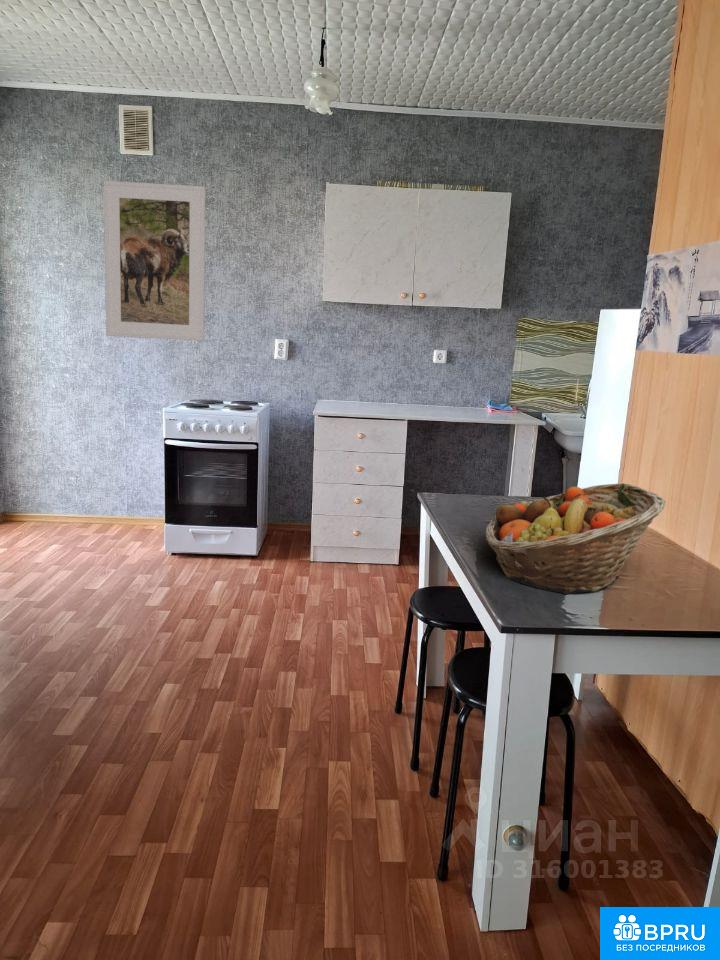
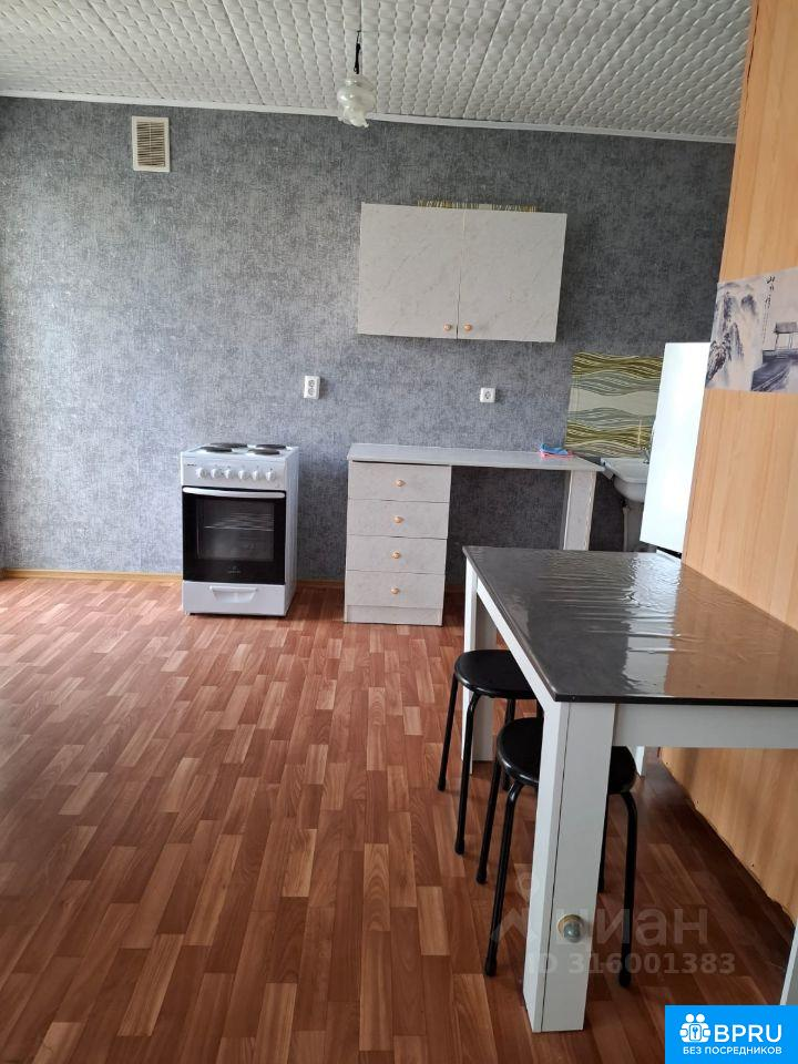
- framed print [103,180,207,342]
- fruit basket [484,482,666,595]
